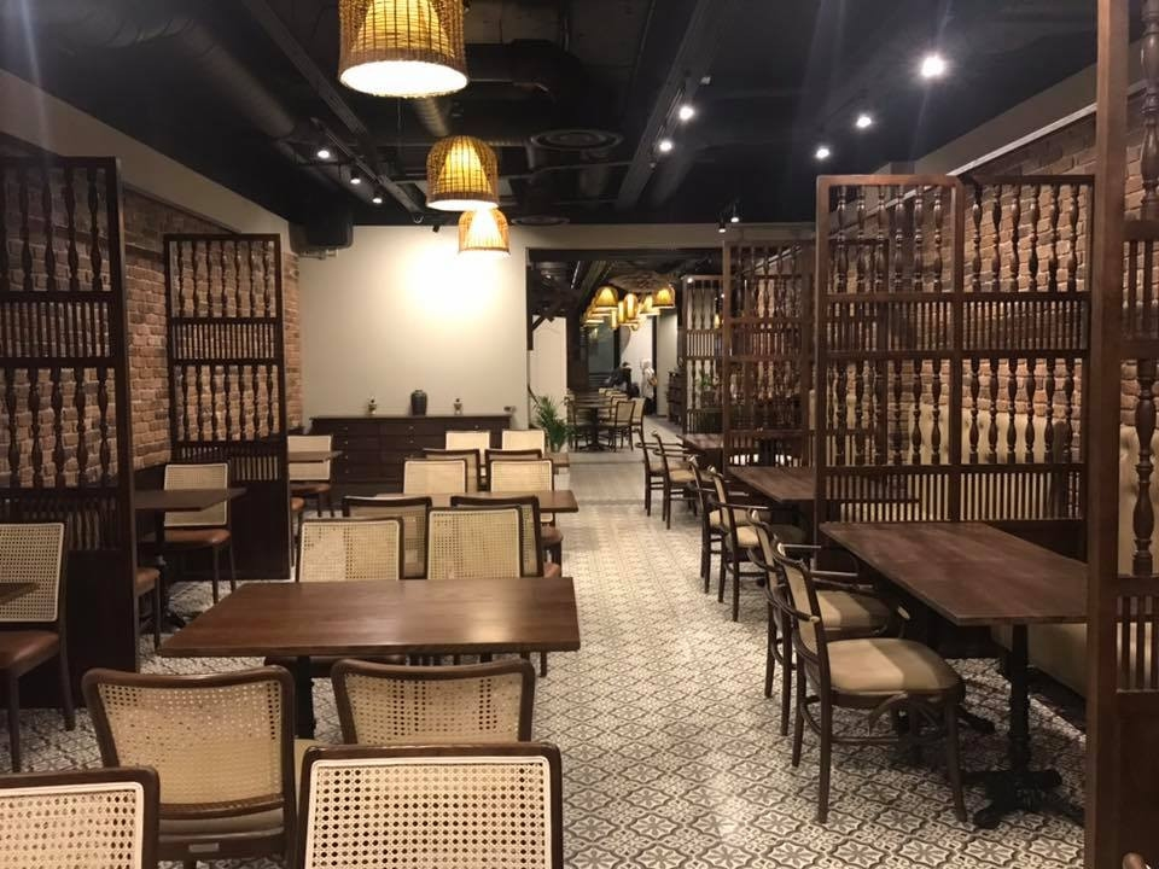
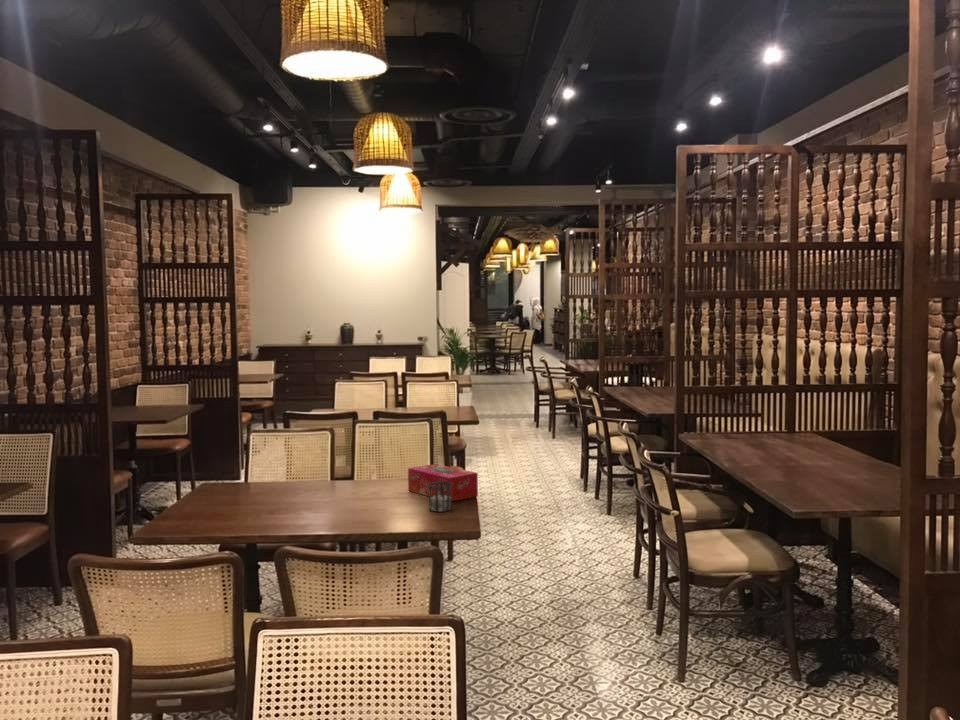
+ tissue box [407,463,479,502]
+ cup [428,482,453,513]
